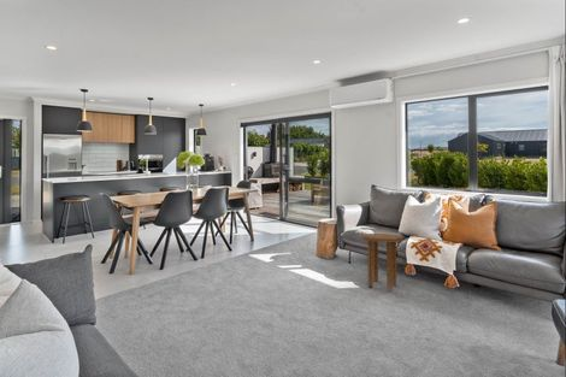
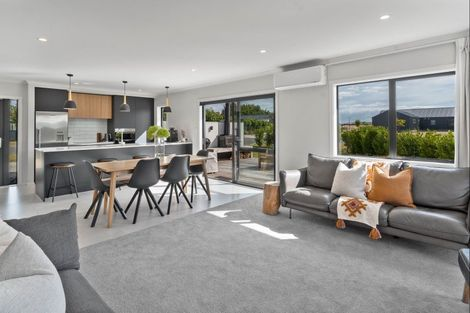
- side table [361,232,405,291]
